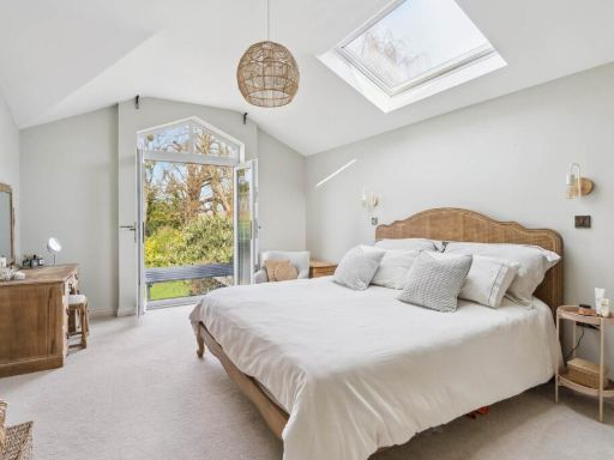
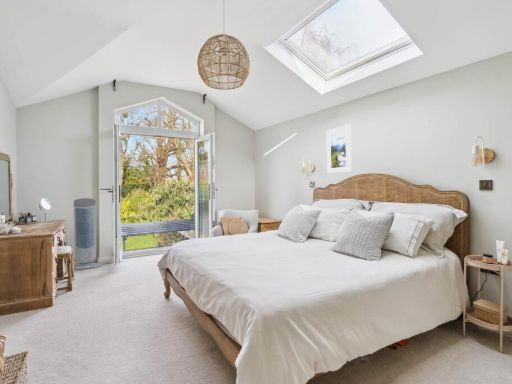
+ air purifier [73,197,102,271]
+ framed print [326,124,352,175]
